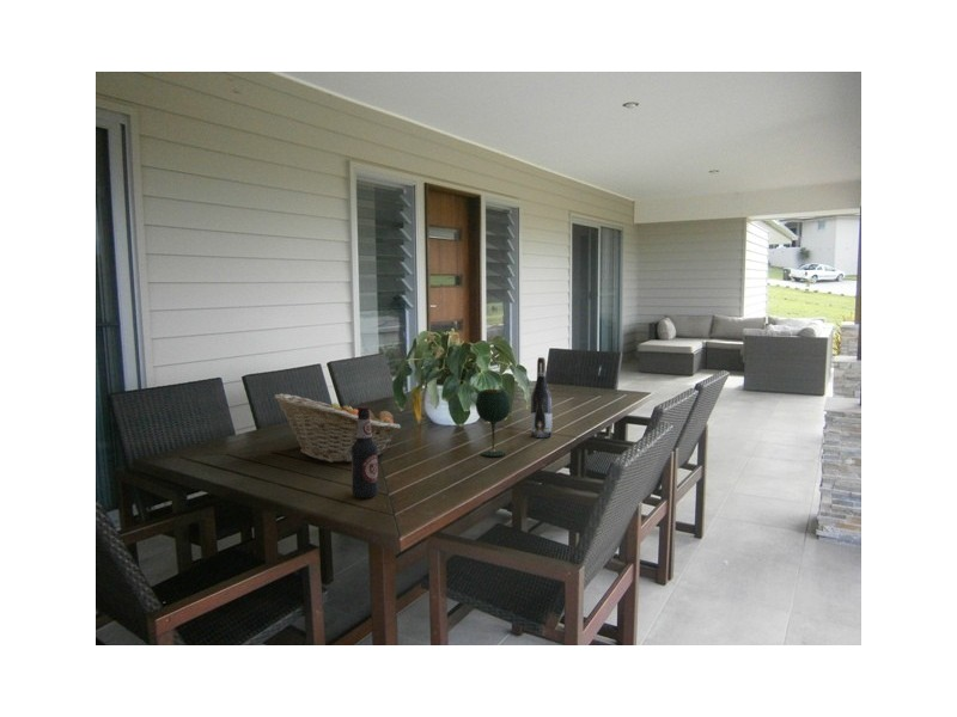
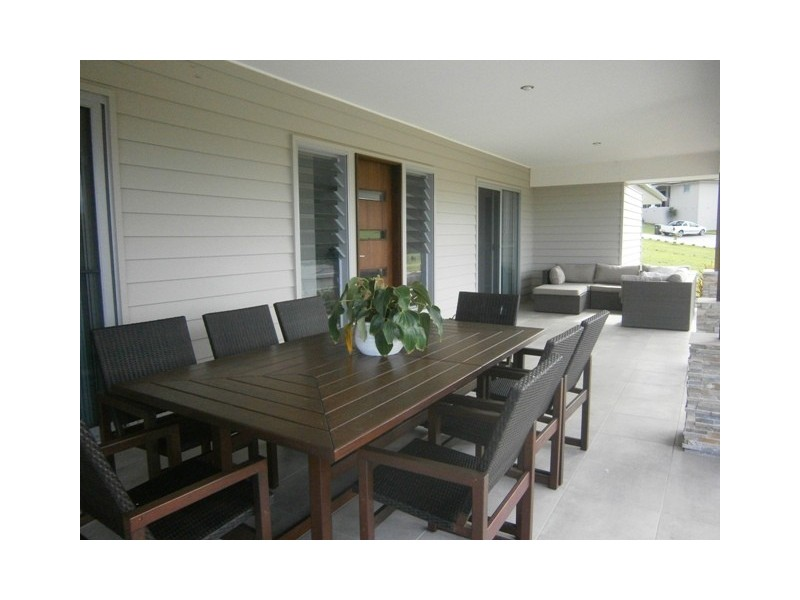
- wine glass [475,388,512,458]
- wine bottle [529,356,554,439]
- fruit basket [273,392,402,464]
- bottle [351,405,379,500]
